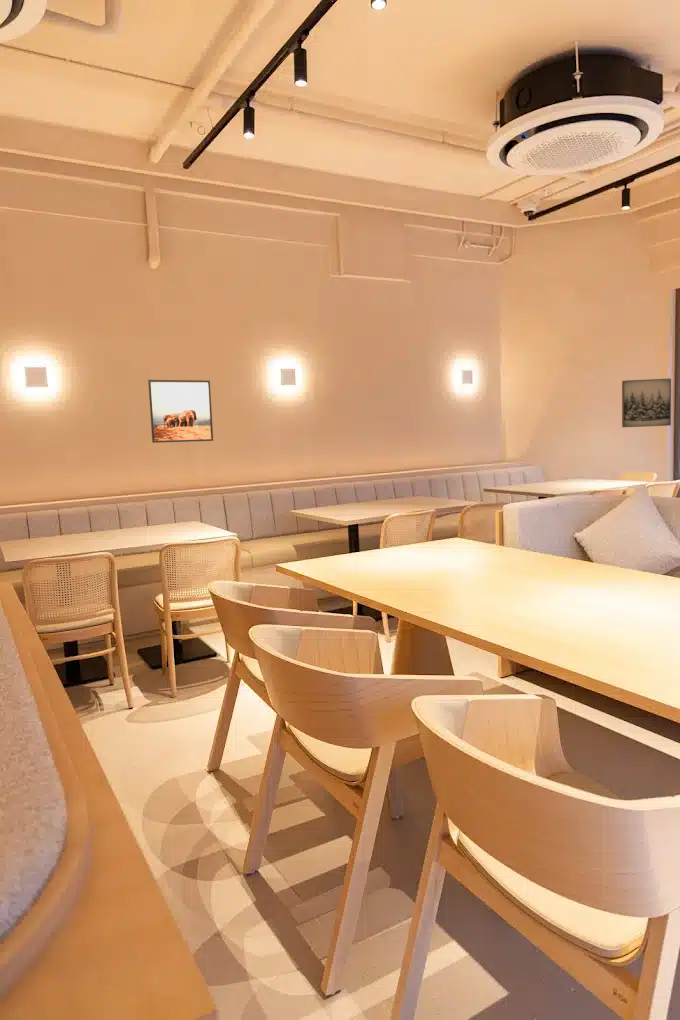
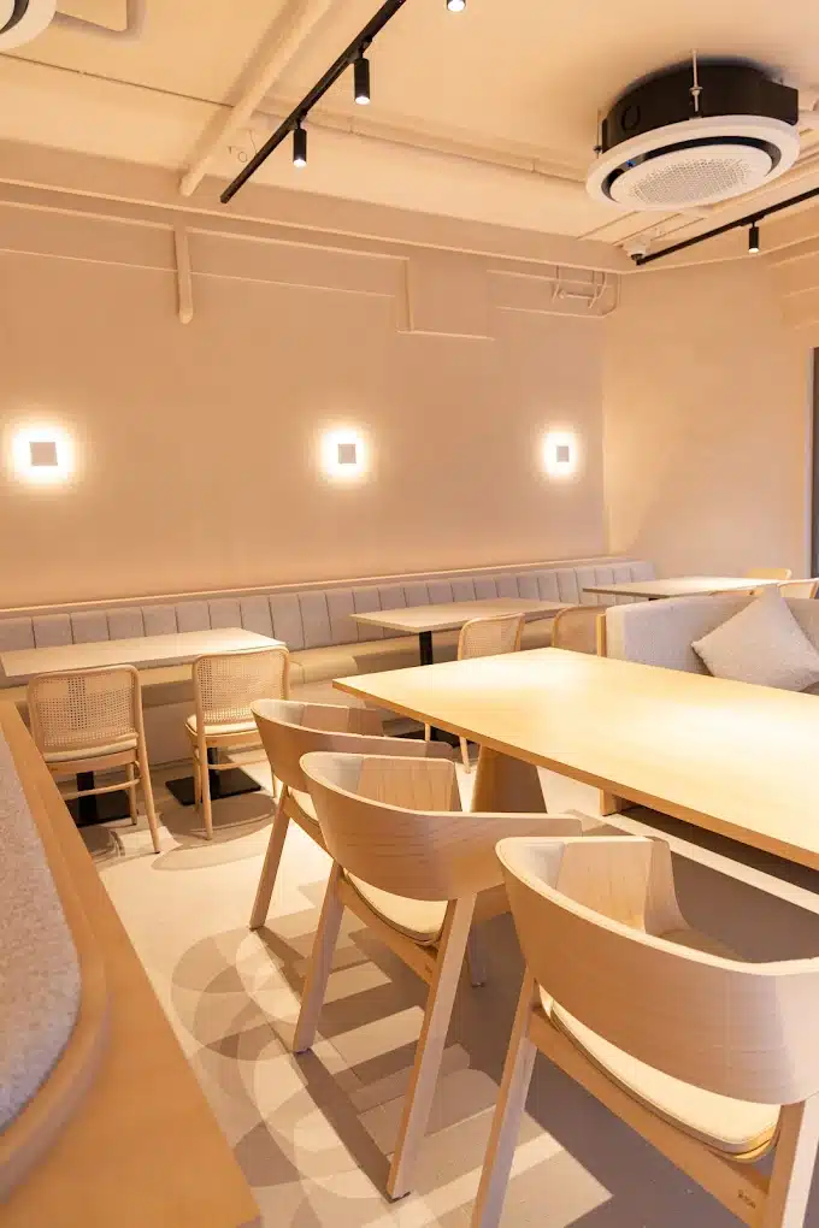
- wall art [621,377,672,428]
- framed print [147,379,214,444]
